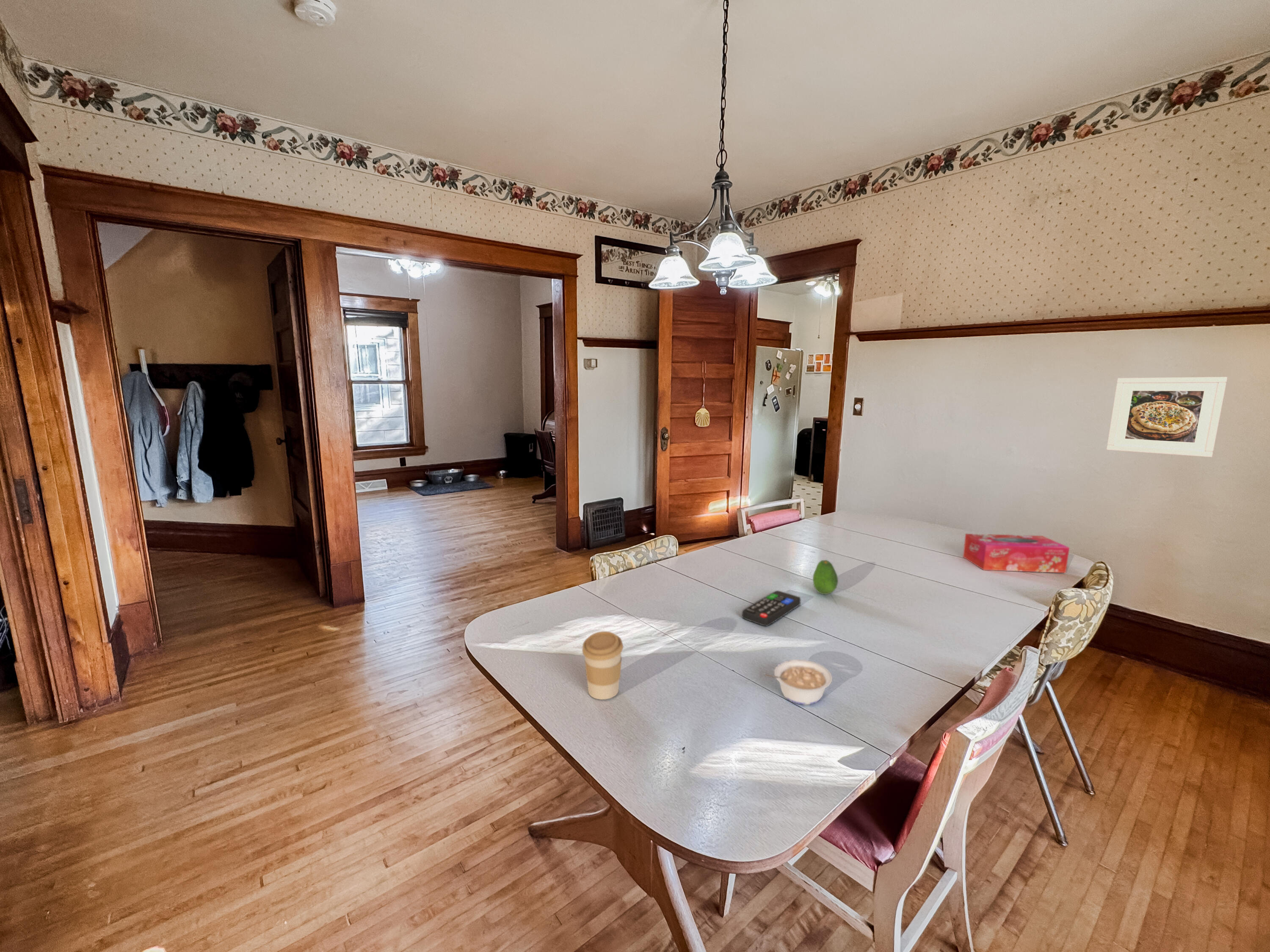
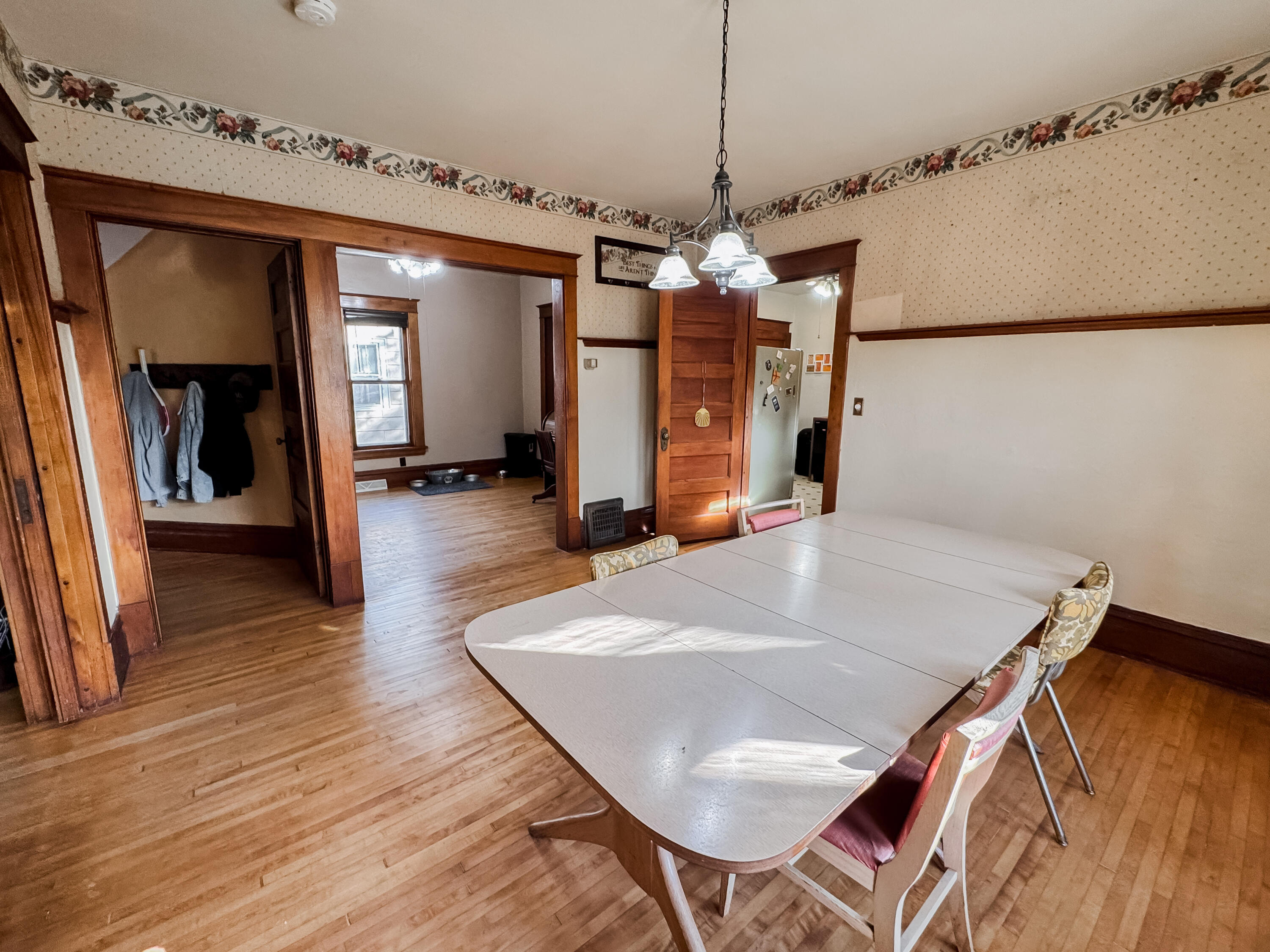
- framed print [1106,376,1228,458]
- legume [764,659,833,705]
- coffee cup [582,631,624,700]
- tissue box [963,533,1070,574]
- fruit [812,560,839,595]
- remote control [742,590,801,626]
